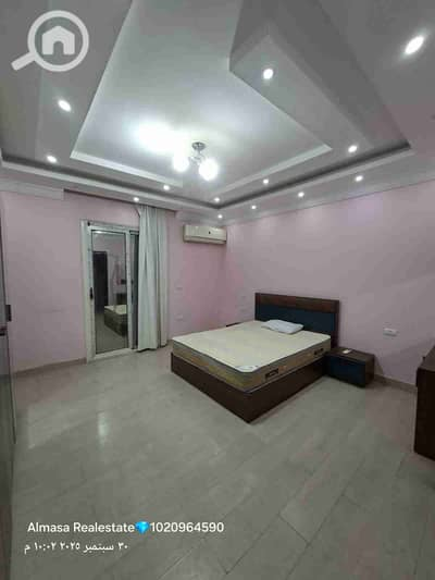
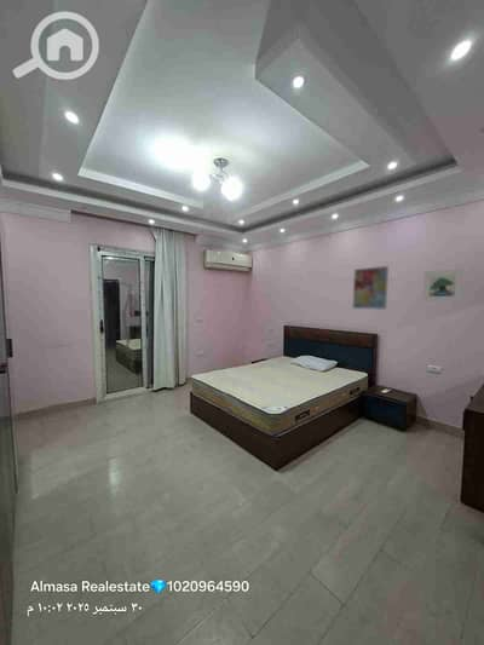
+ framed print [421,267,465,303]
+ wall art [352,265,390,311]
